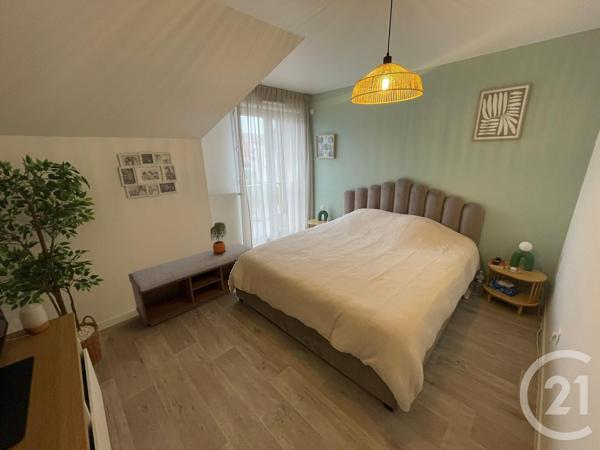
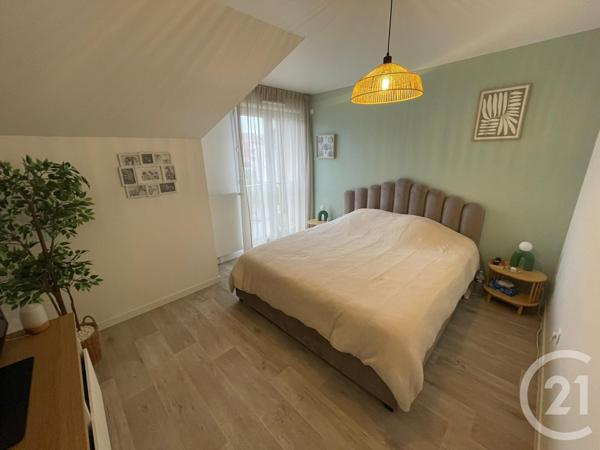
- potted plant [209,221,227,255]
- bench [127,242,253,327]
